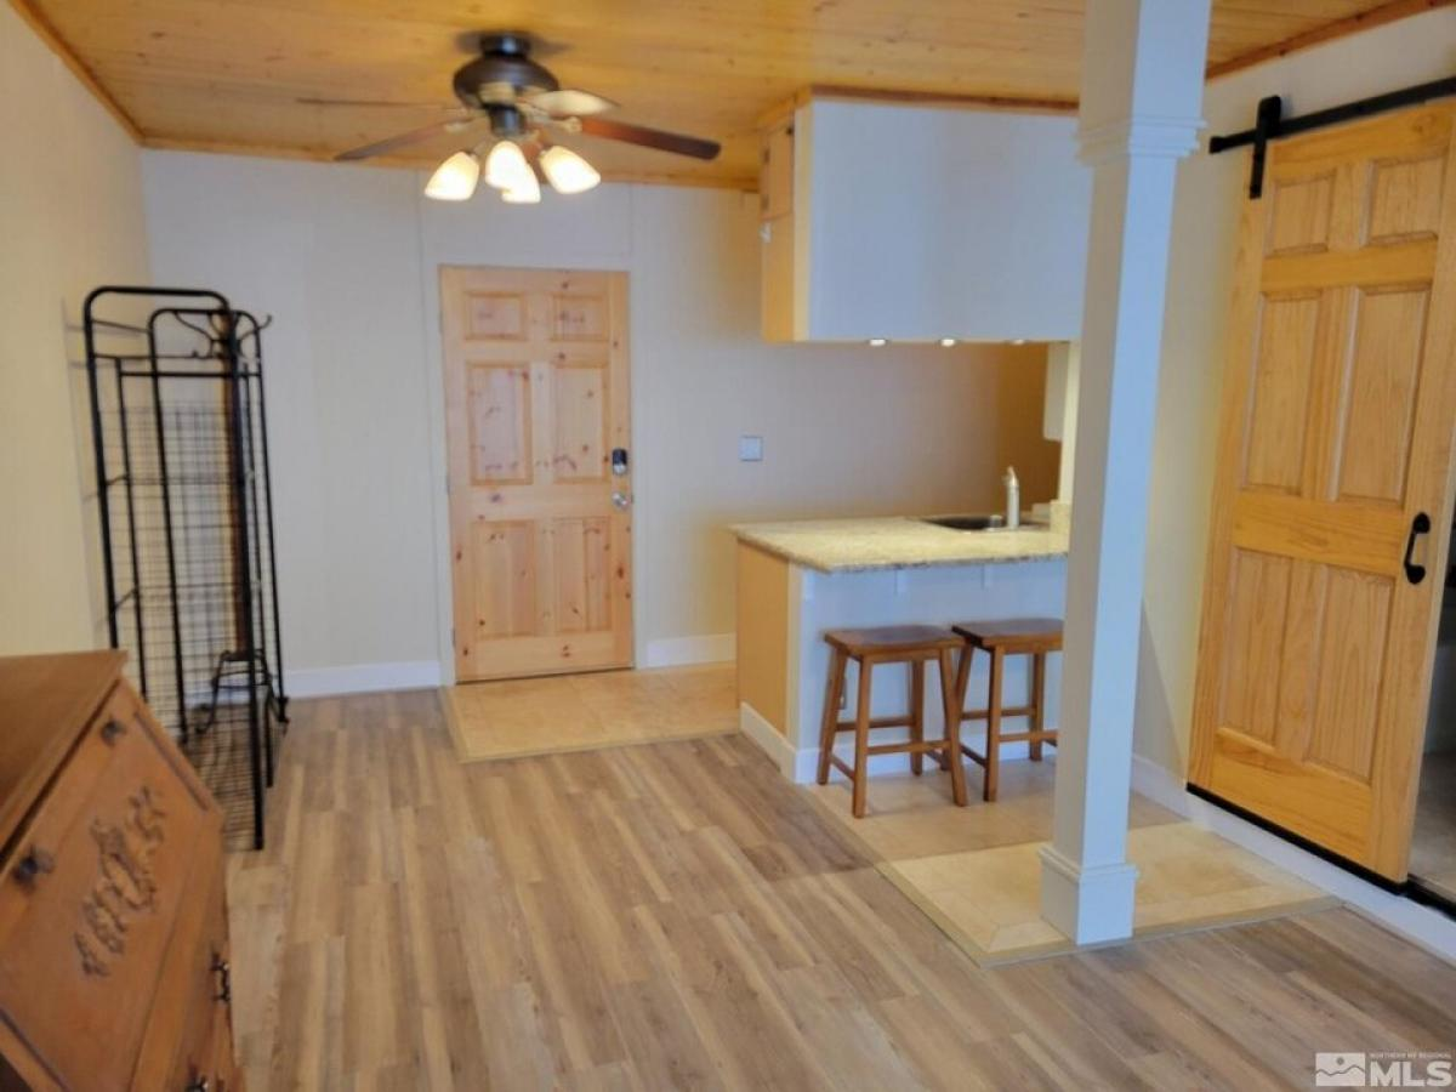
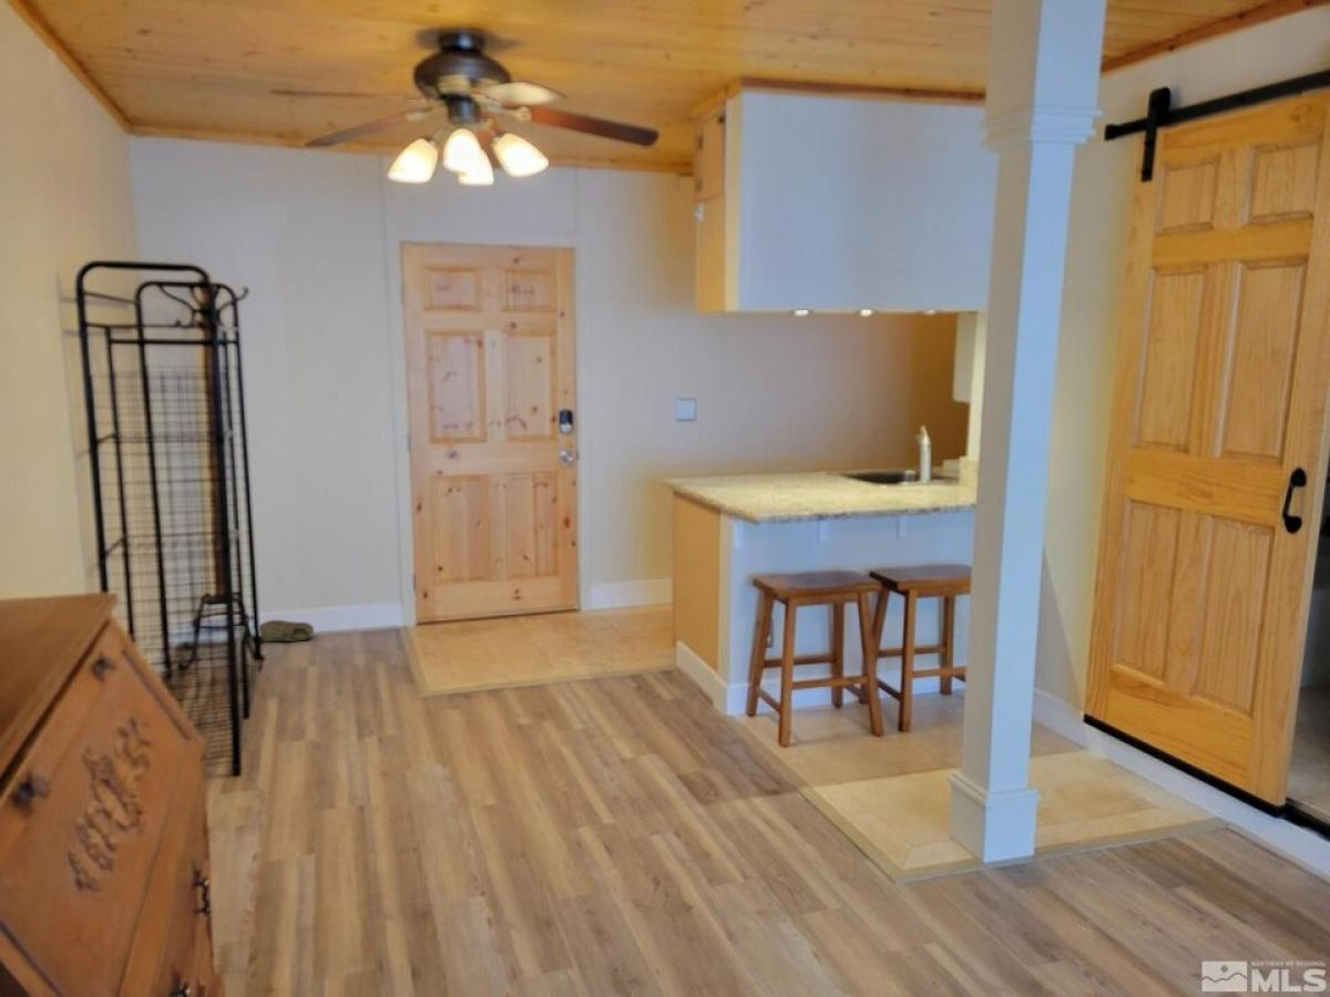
+ shoe [258,619,315,643]
